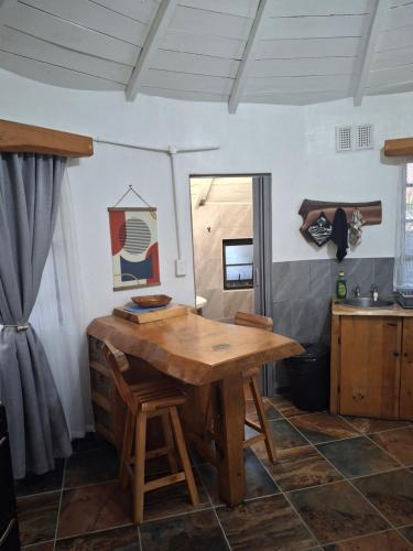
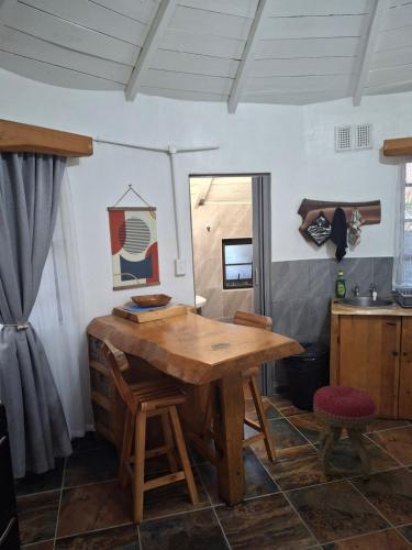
+ stool [312,384,378,481]
